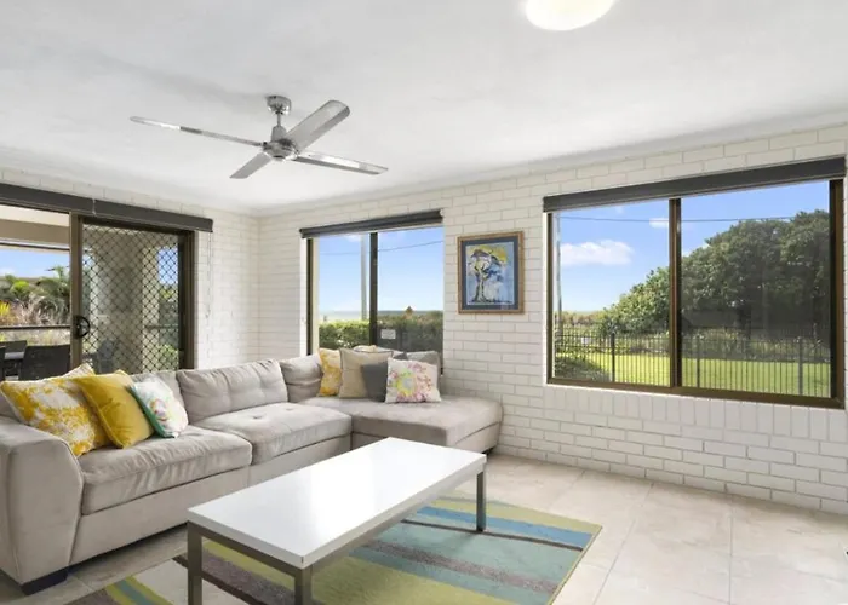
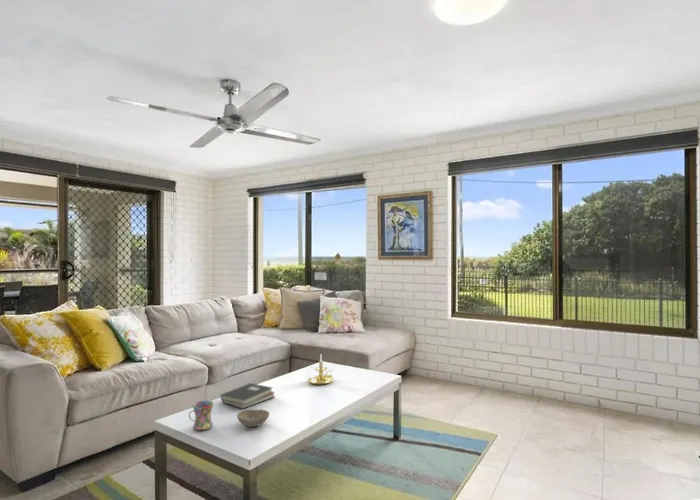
+ hardback book [219,382,276,410]
+ mug [188,400,215,431]
+ candle holder [307,355,334,386]
+ bowl [236,408,270,428]
